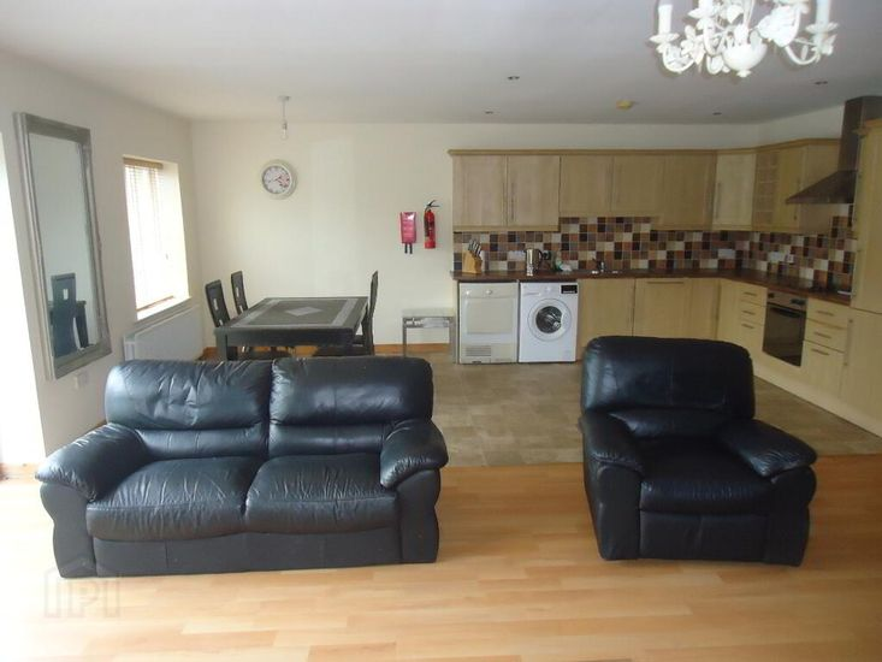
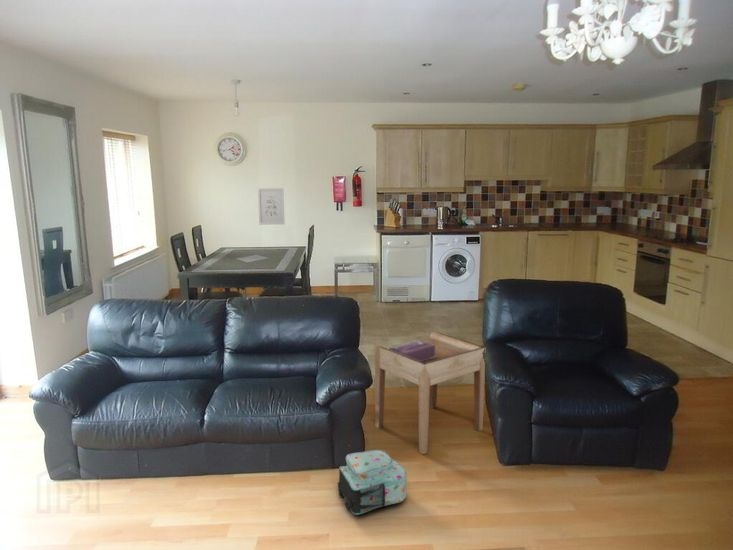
+ tissue box [388,339,435,361]
+ backpack [337,449,408,516]
+ side table [374,331,487,455]
+ wall art [257,187,285,226]
